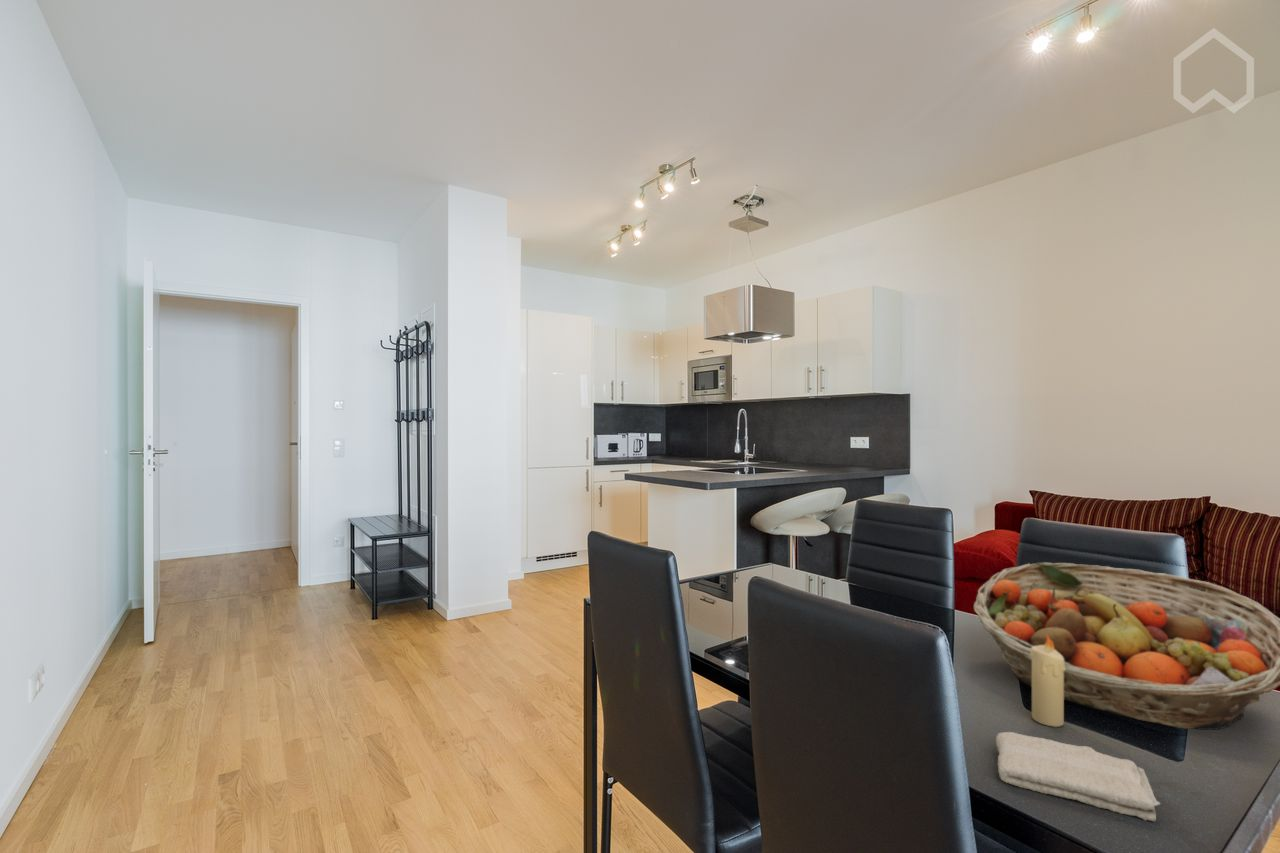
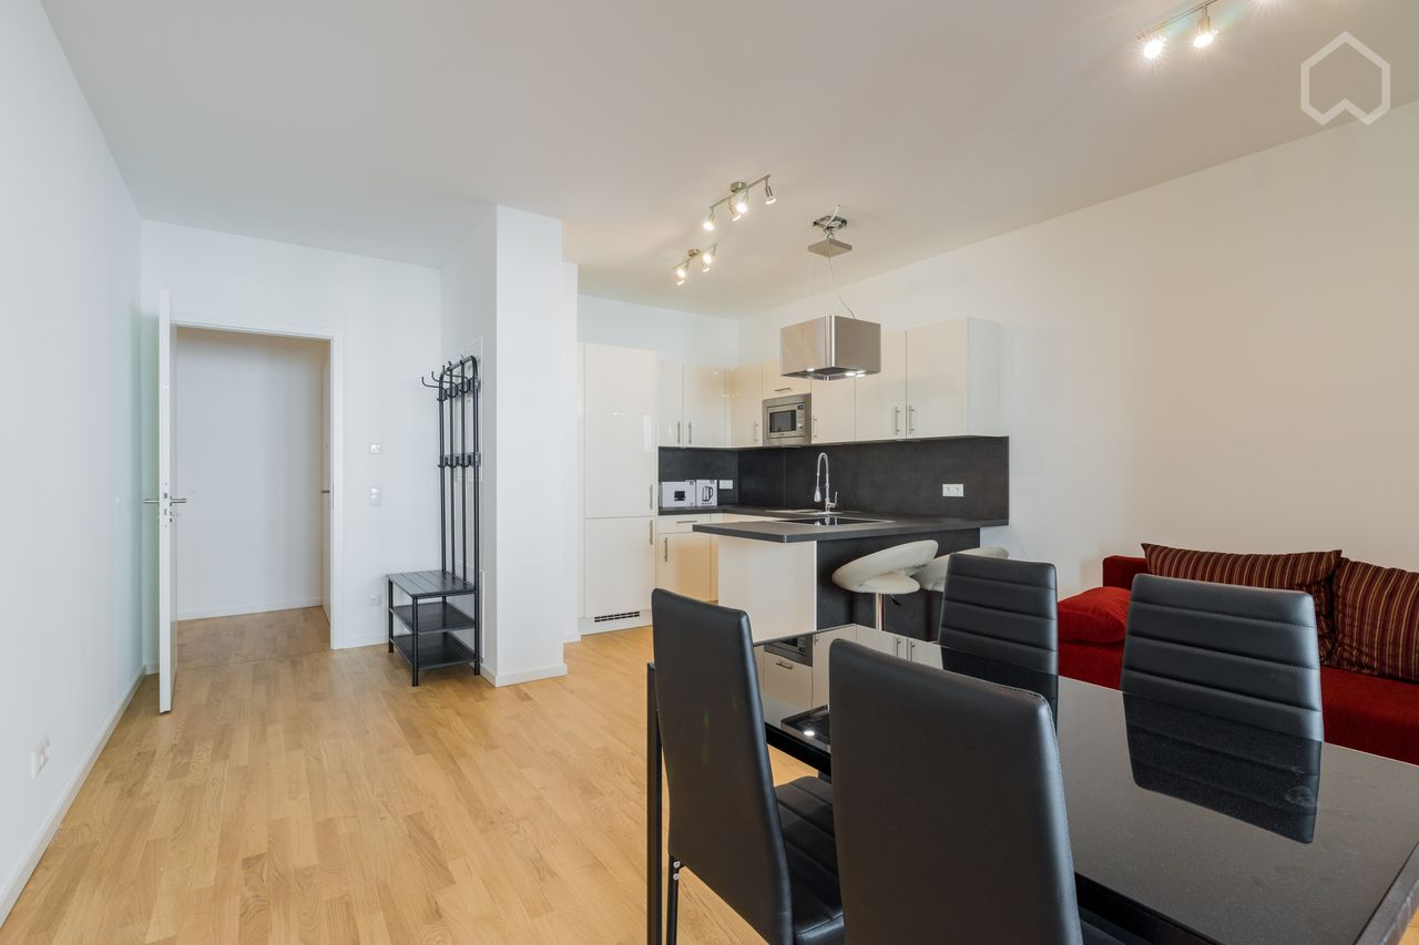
- candle [1030,634,1065,728]
- washcloth [995,731,1162,822]
- fruit basket [973,561,1280,731]
